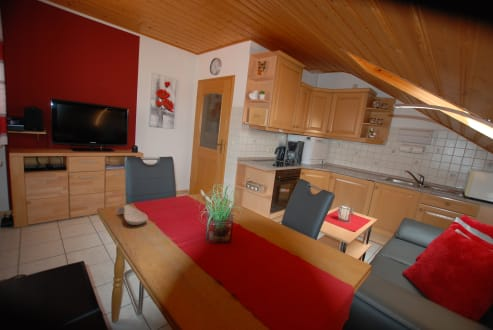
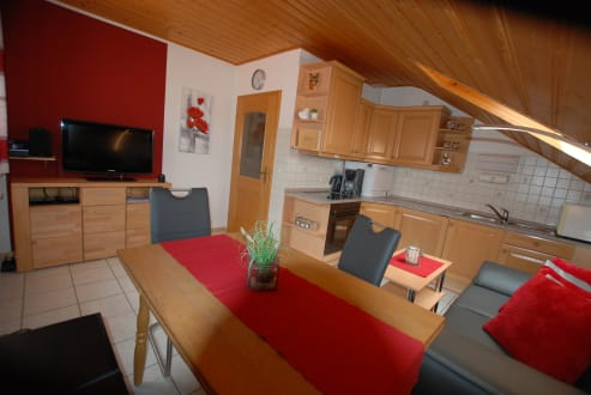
- spoon rest [116,204,149,226]
